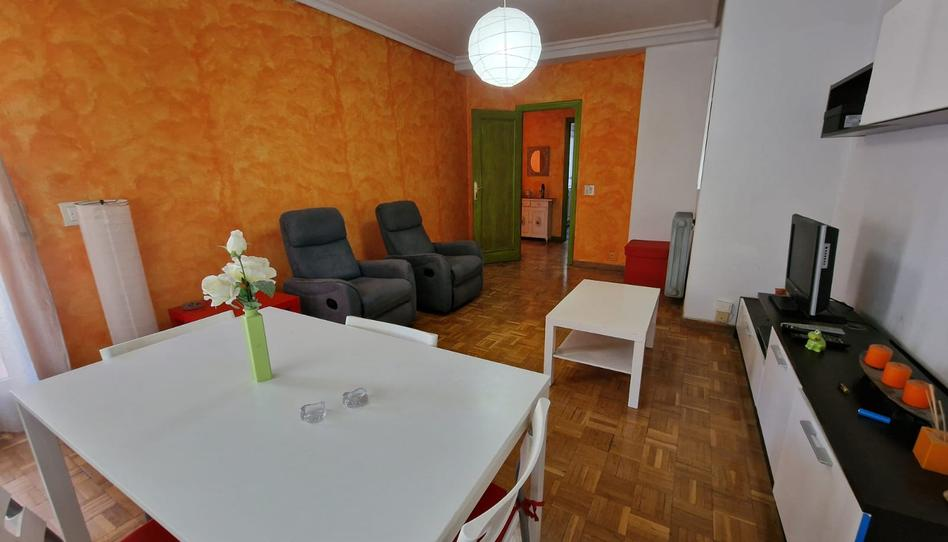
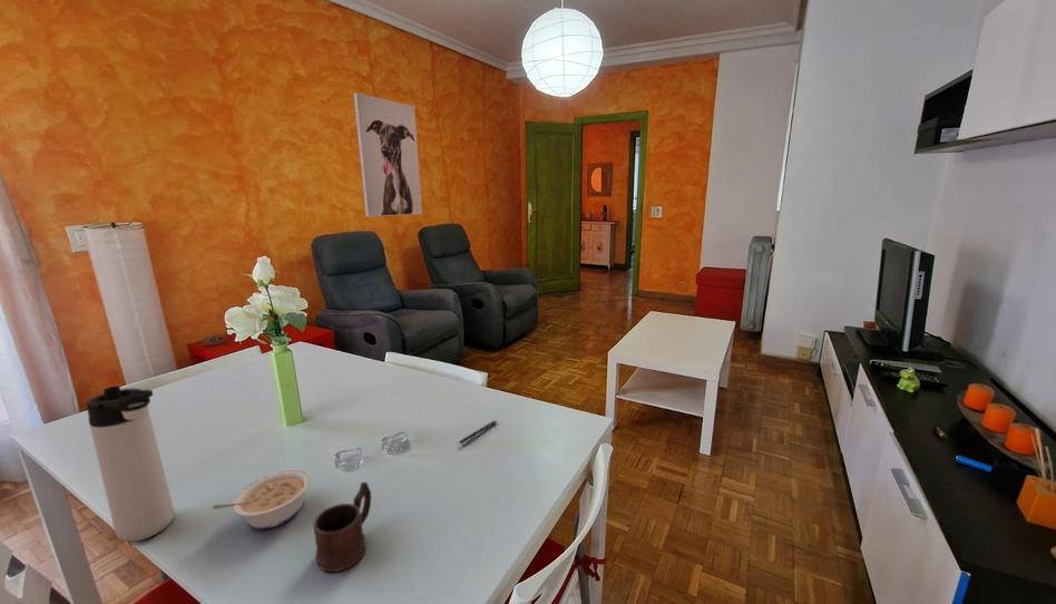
+ mug [312,481,372,573]
+ legume [212,468,312,530]
+ pen [458,420,497,445]
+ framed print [352,91,423,217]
+ thermos bottle [86,384,175,543]
